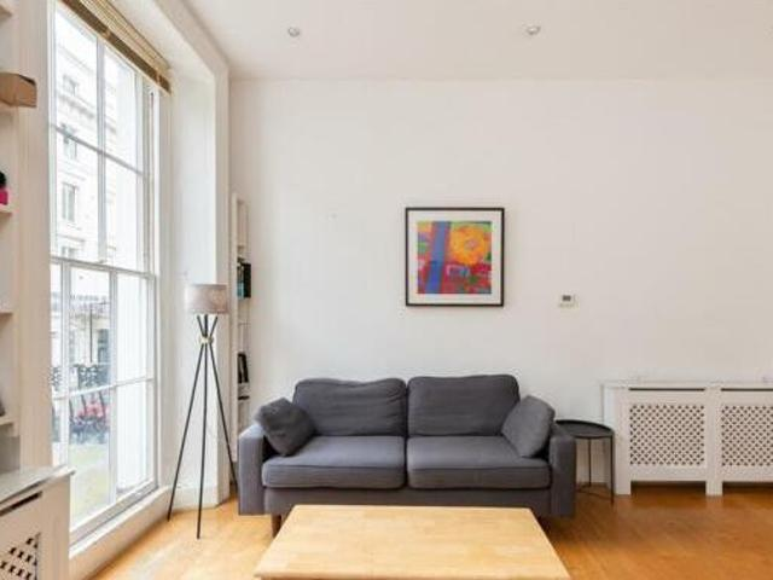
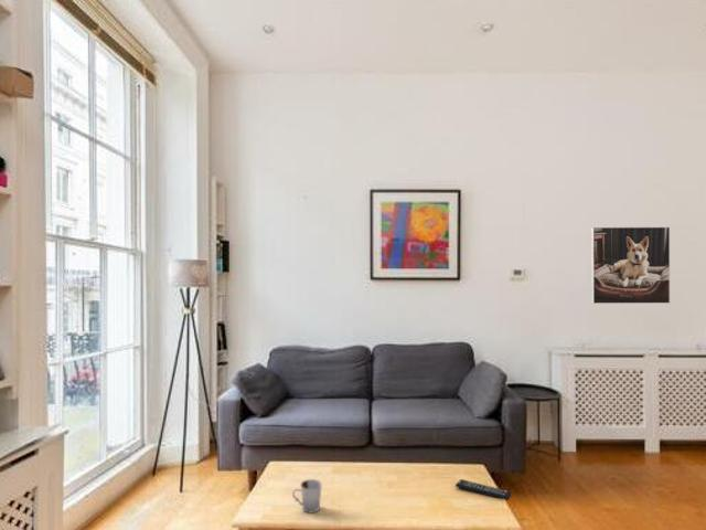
+ remote control [454,478,512,501]
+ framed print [590,226,671,305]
+ cup [291,478,323,515]
